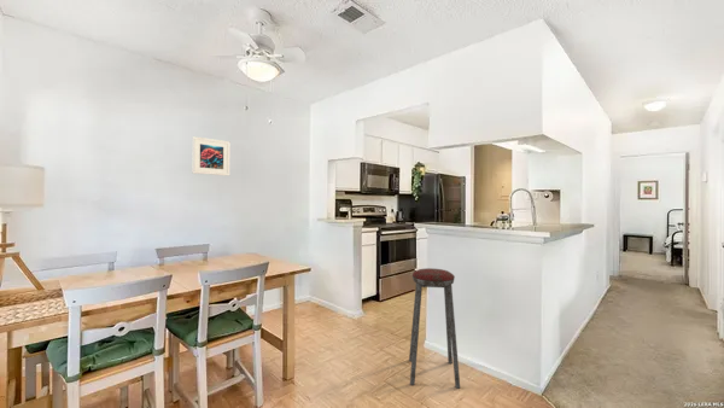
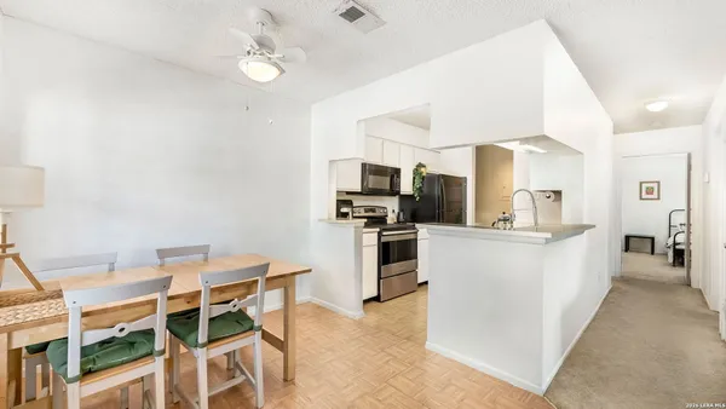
- music stool [408,267,461,390]
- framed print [191,135,230,177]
